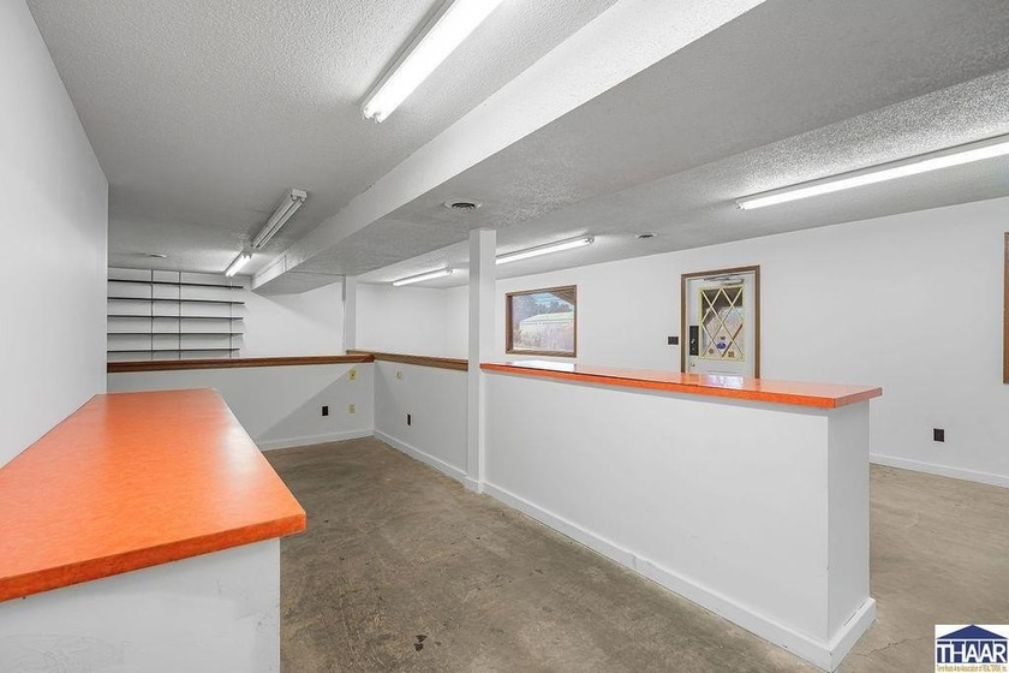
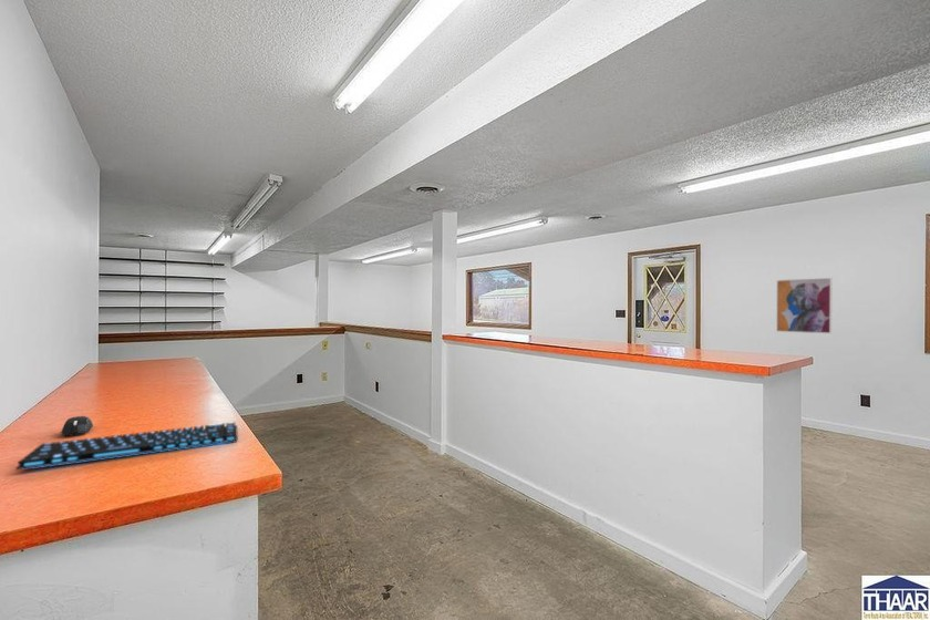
+ wall art [775,277,833,334]
+ mouse [61,415,94,437]
+ keyboard [14,421,239,471]
